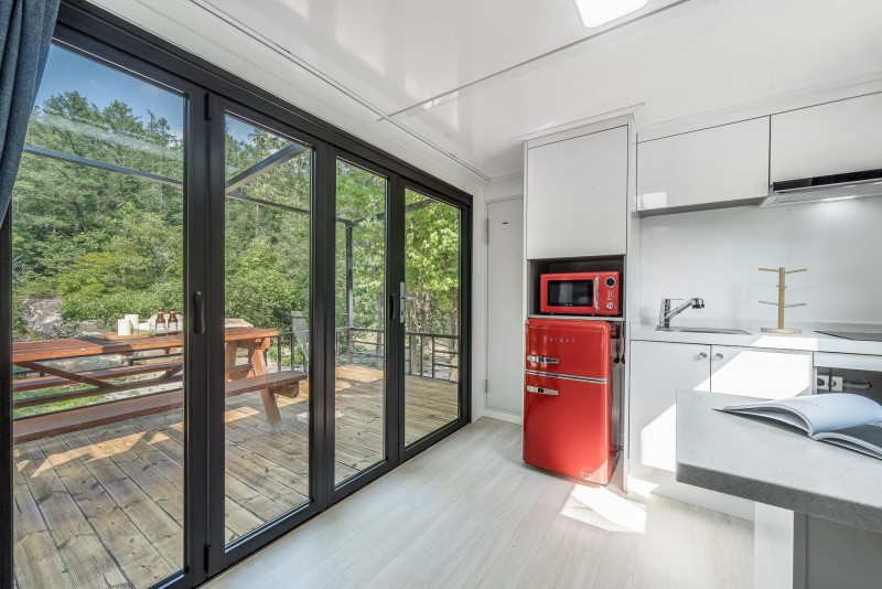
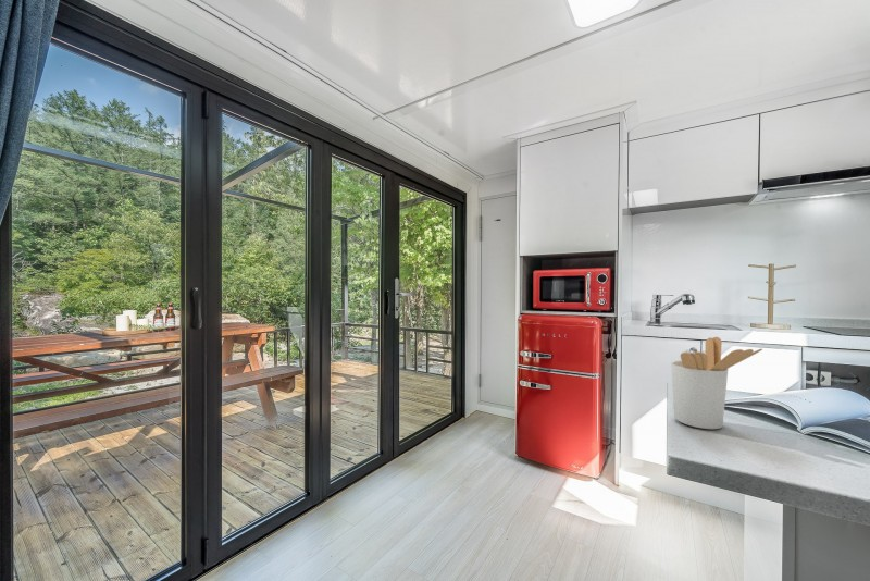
+ utensil holder [670,336,763,430]
